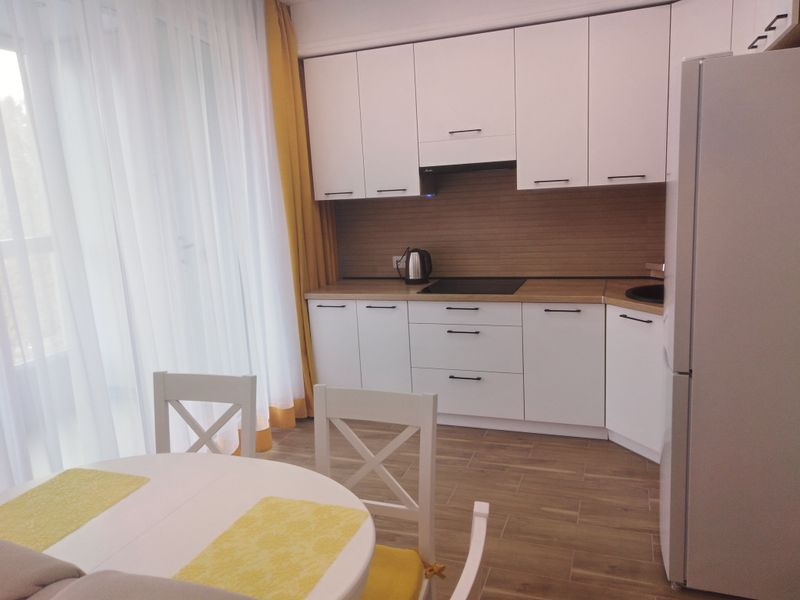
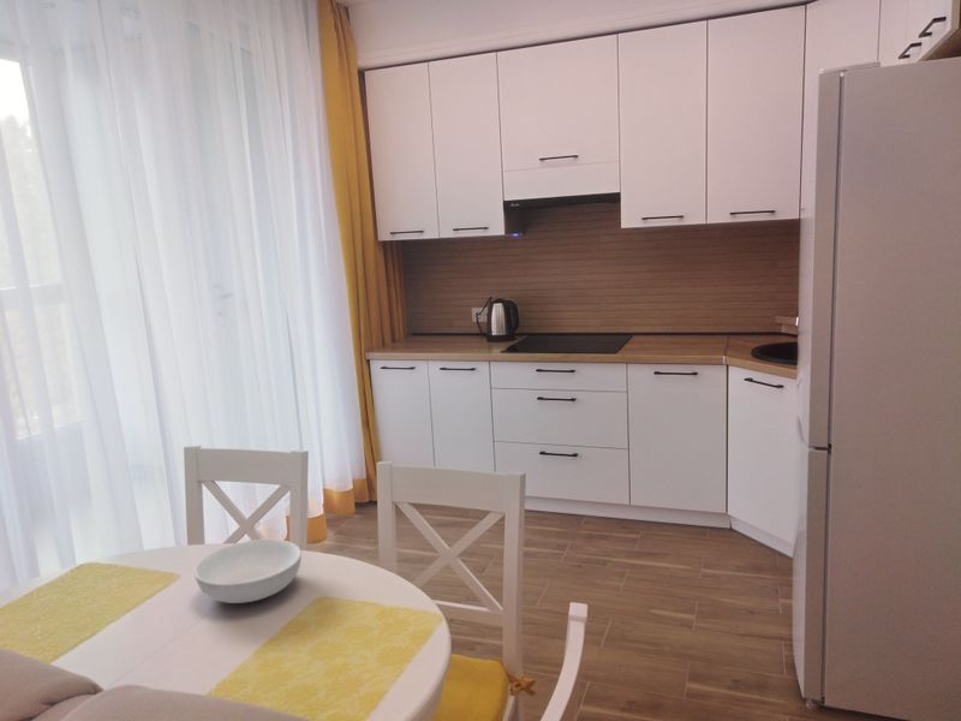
+ serving bowl [193,538,303,604]
